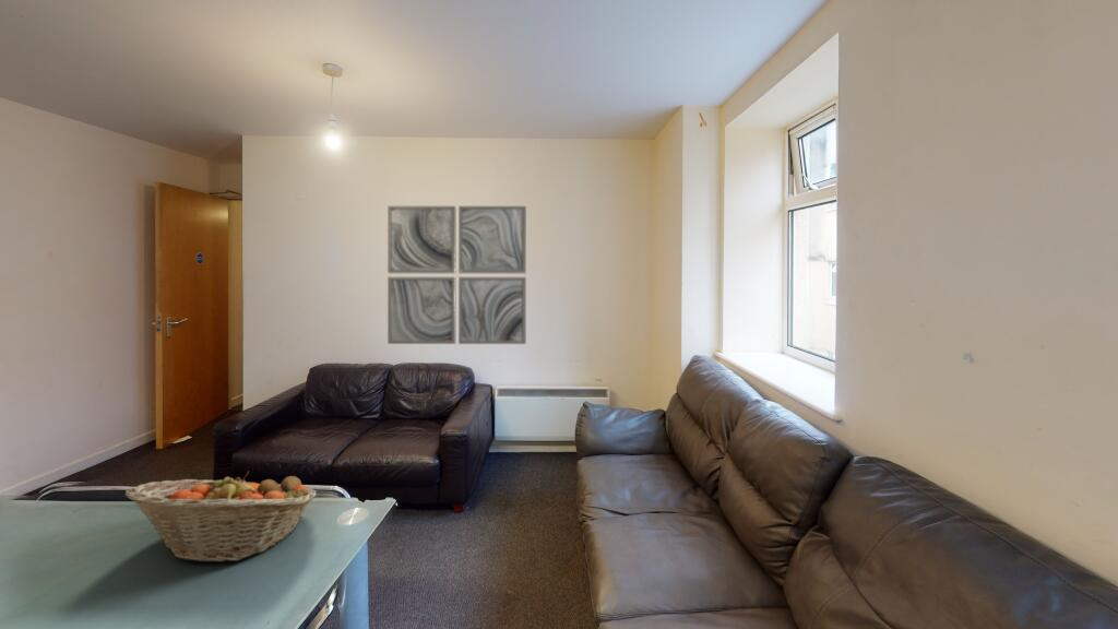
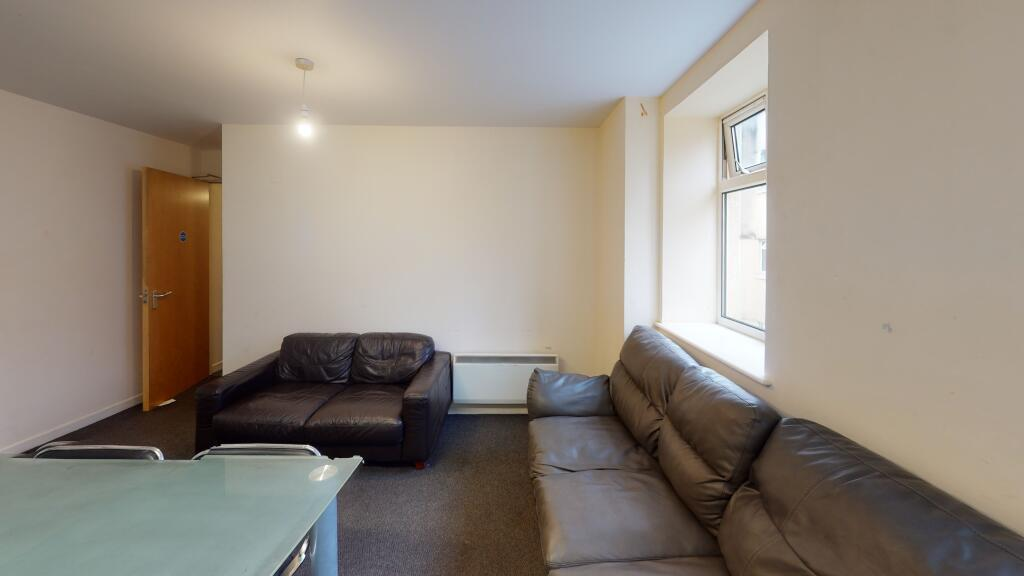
- fruit basket [124,470,318,563]
- wall art [386,205,527,345]
